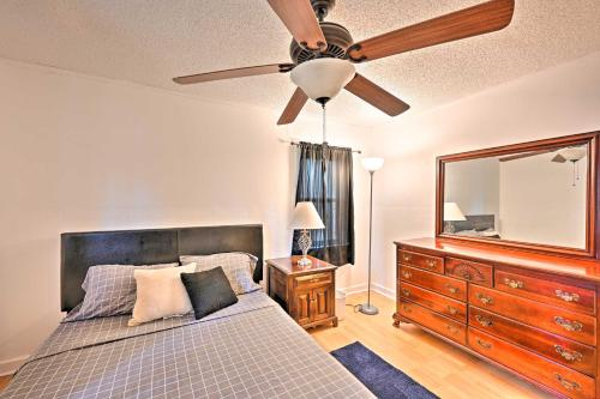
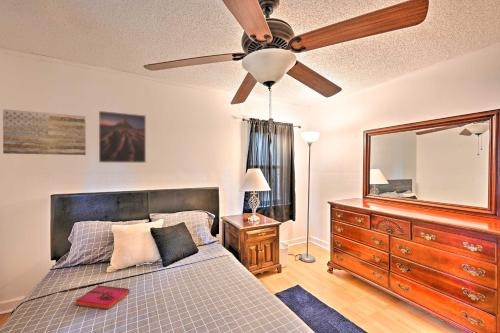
+ hardback book [74,284,130,310]
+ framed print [98,110,147,164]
+ wall art [2,108,87,156]
